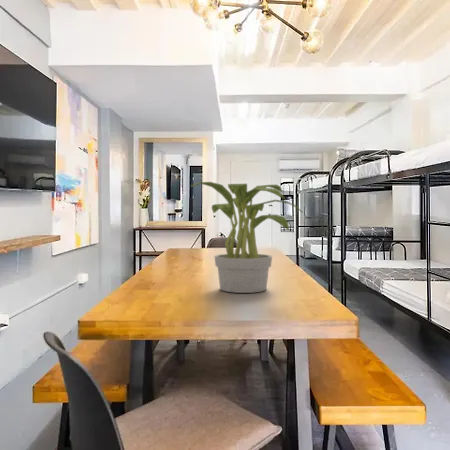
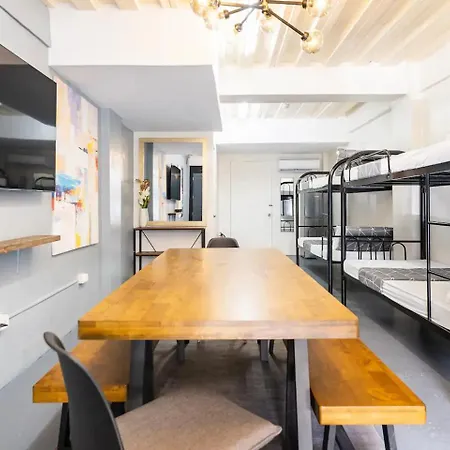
- potted plant [190,181,304,294]
